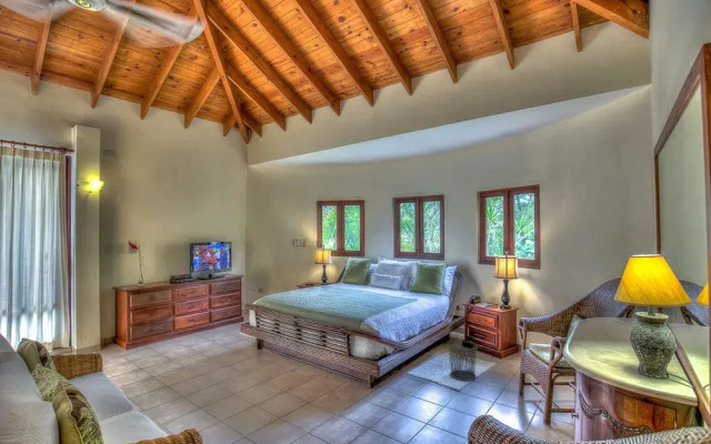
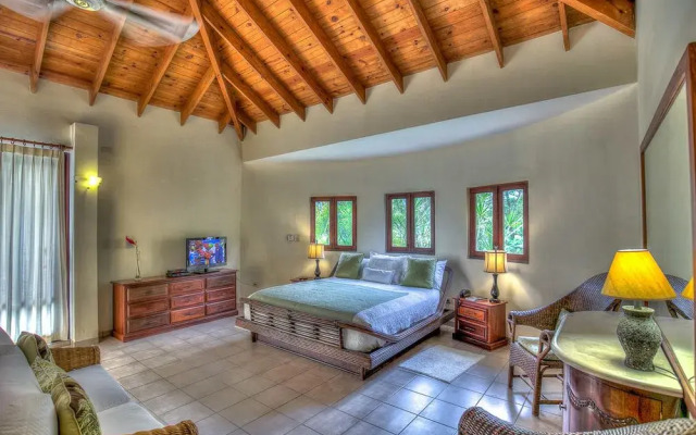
- waste bin [445,339,479,382]
